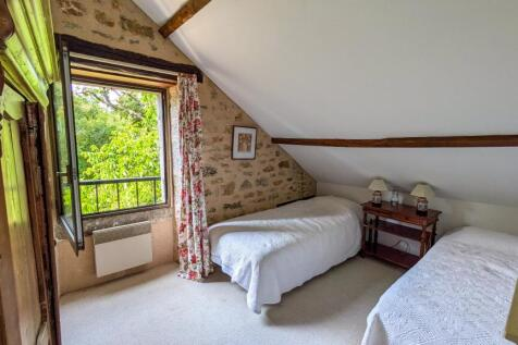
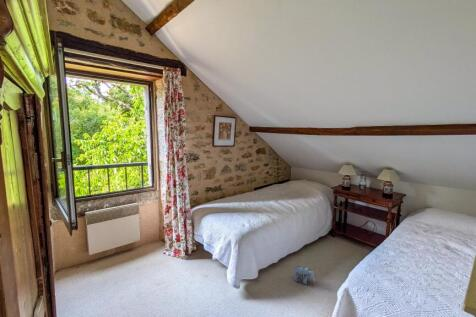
+ plush toy [293,265,315,285]
